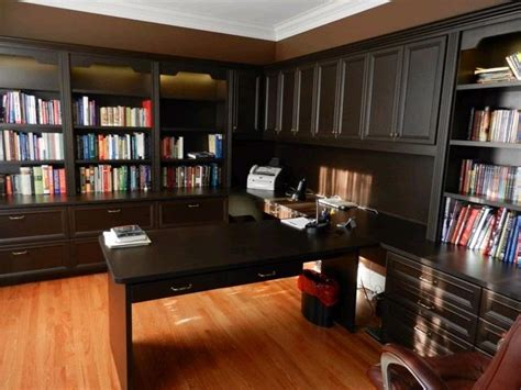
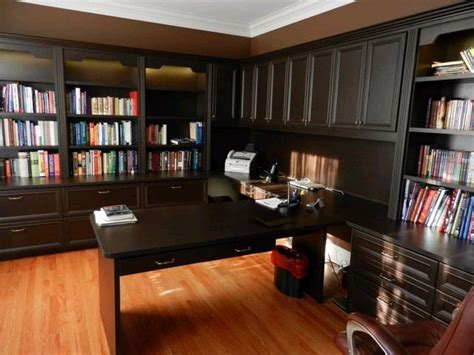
+ notepad [250,210,294,228]
